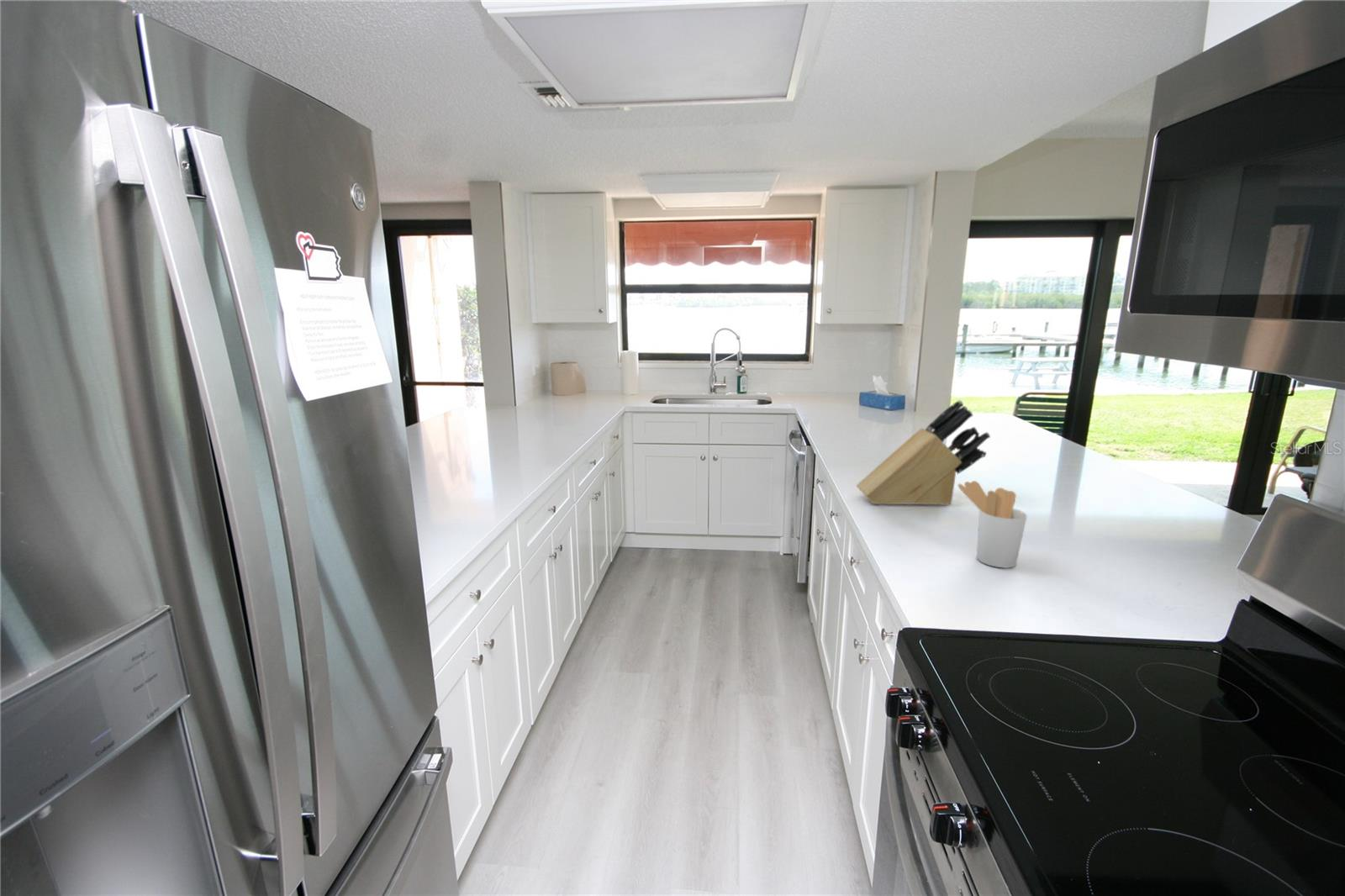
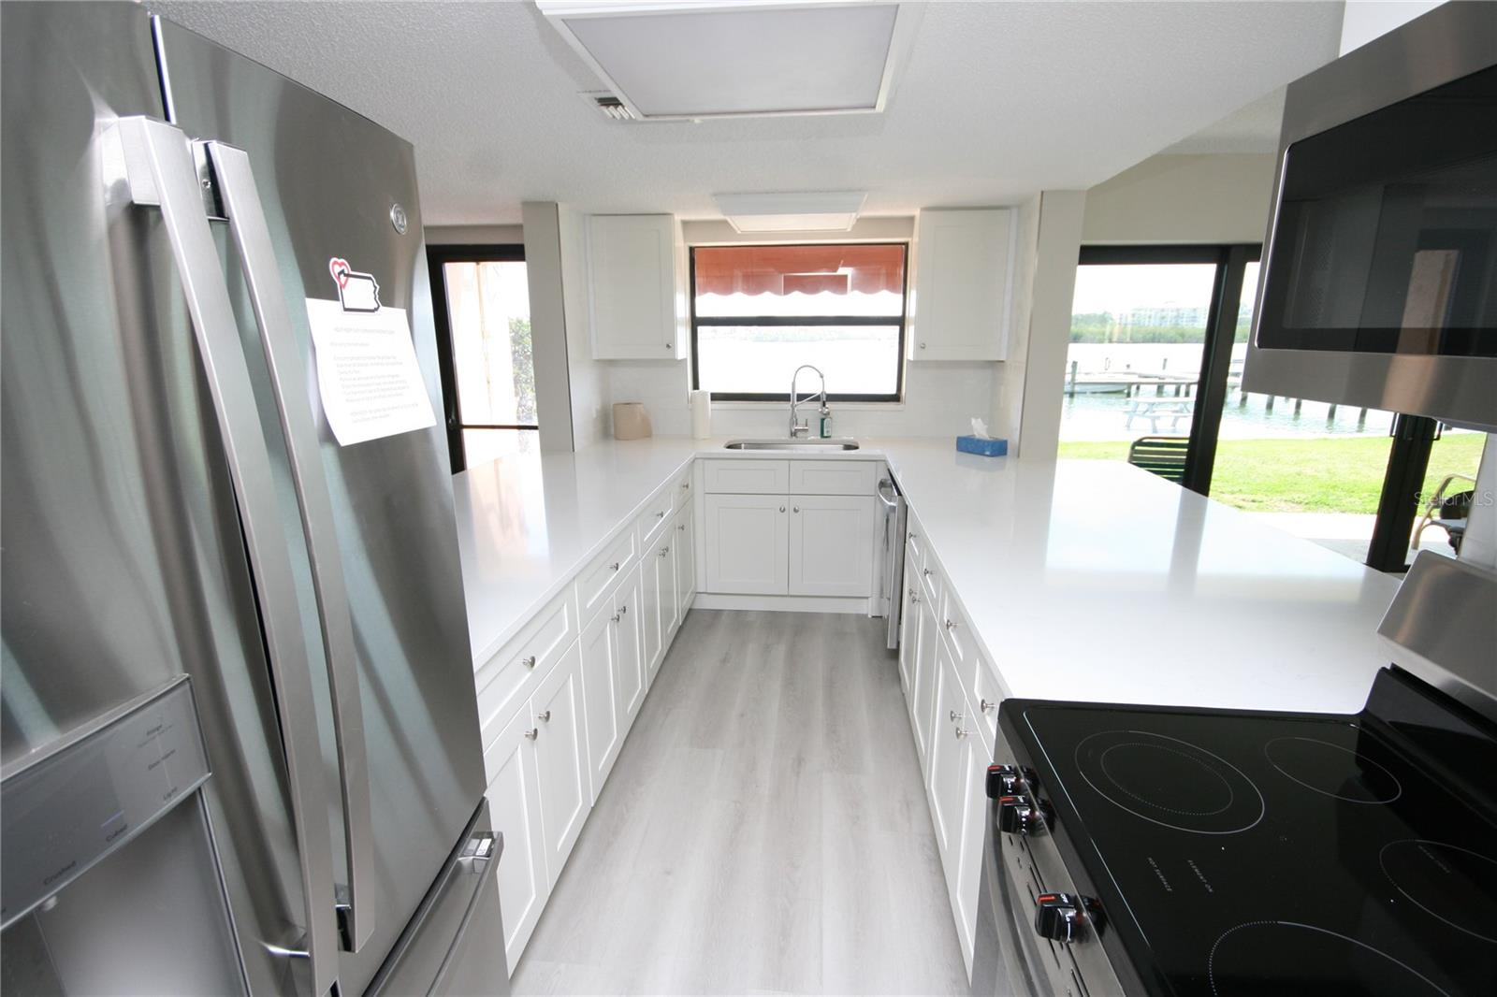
- utensil holder [957,480,1028,569]
- knife block [856,399,991,506]
